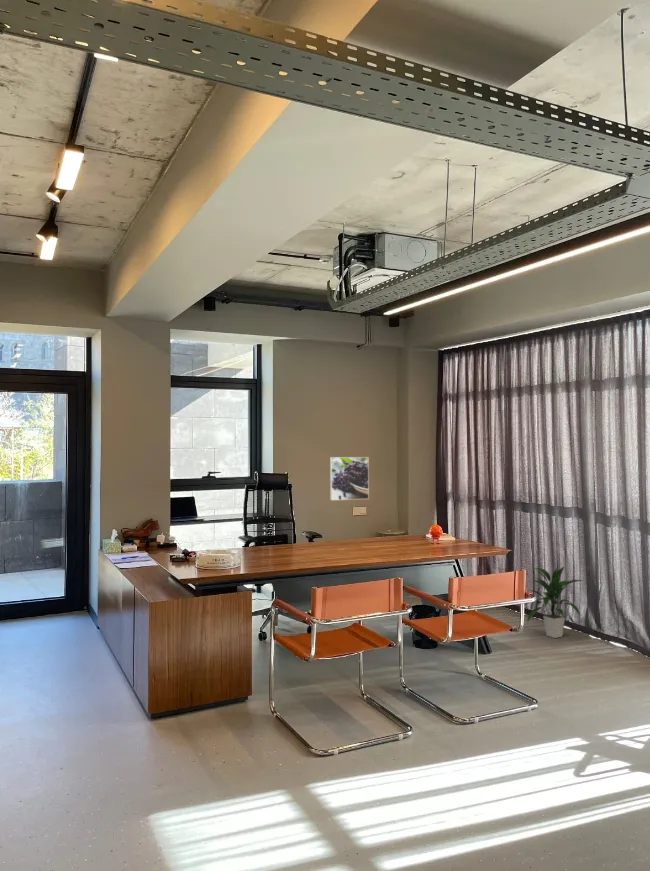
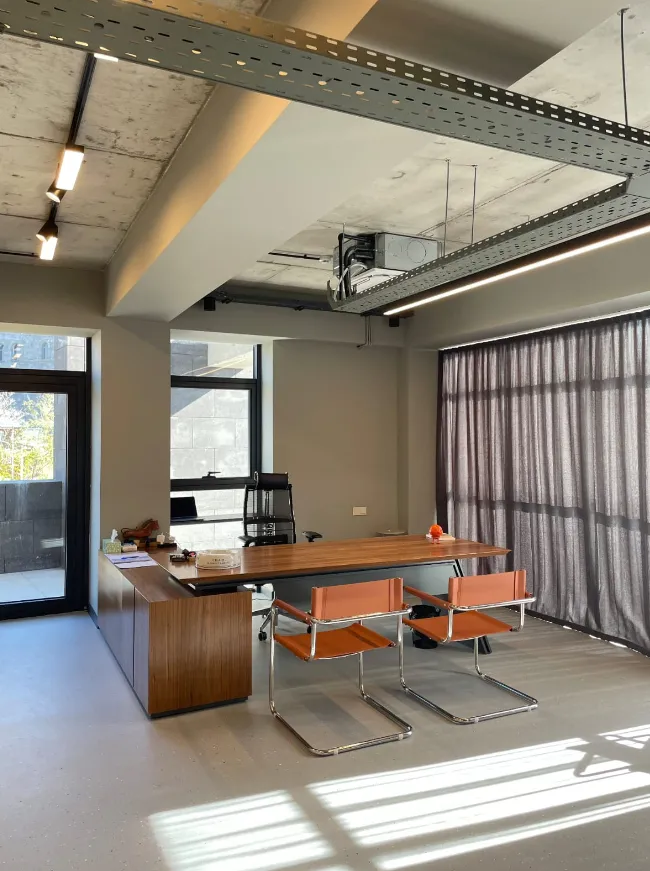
- indoor plant [525,565,586,639]
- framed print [329,456,370,501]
